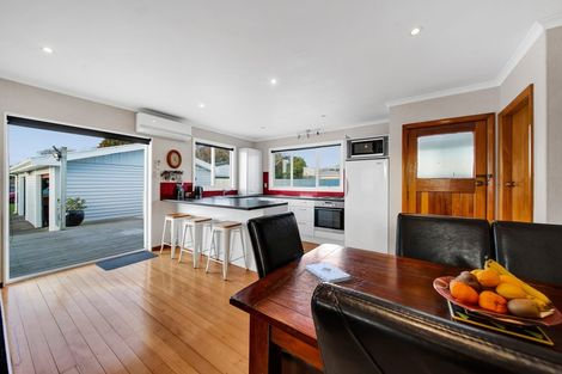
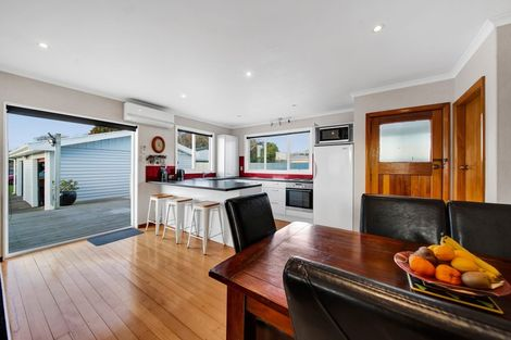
- notepad [305,262,352,284]
